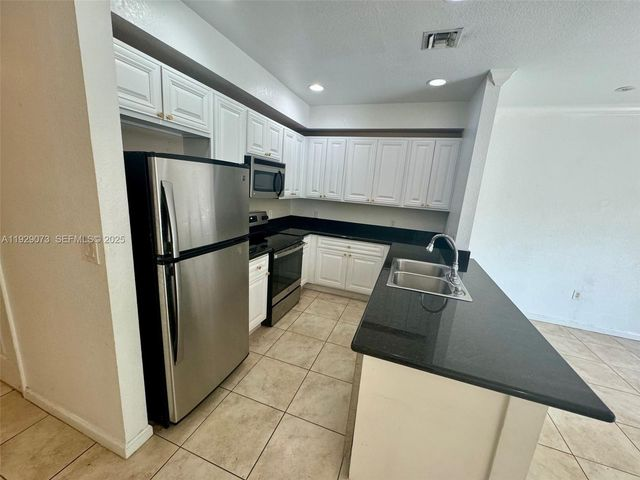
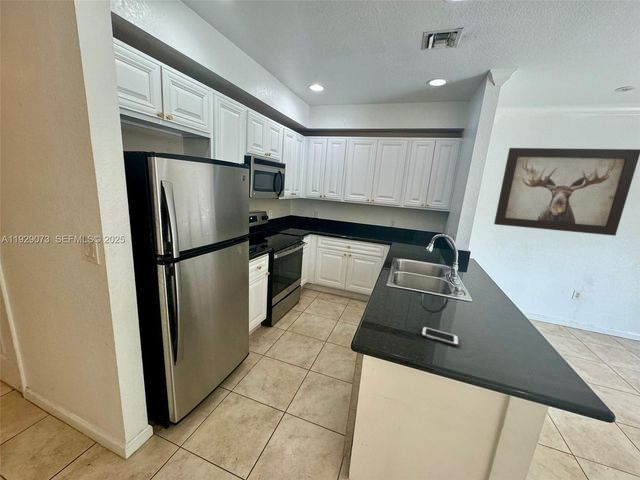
+ wall art [493,147,640,237]
+ cell phone [420,326,460,347]
